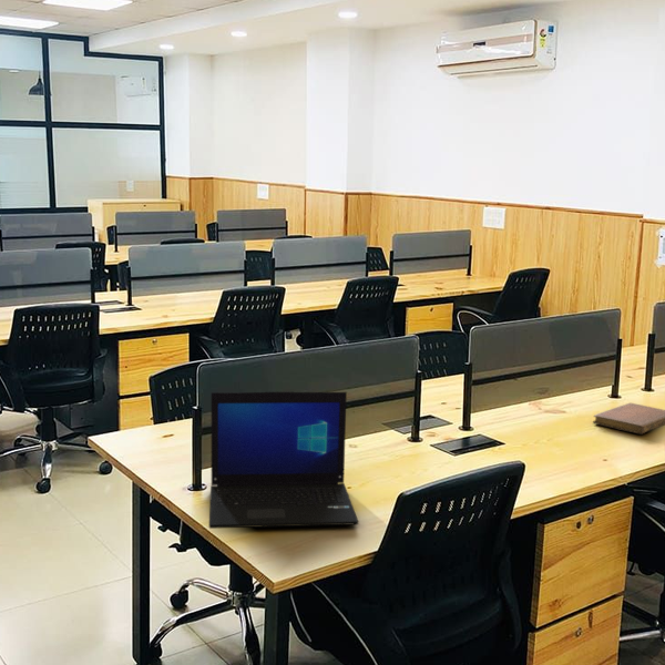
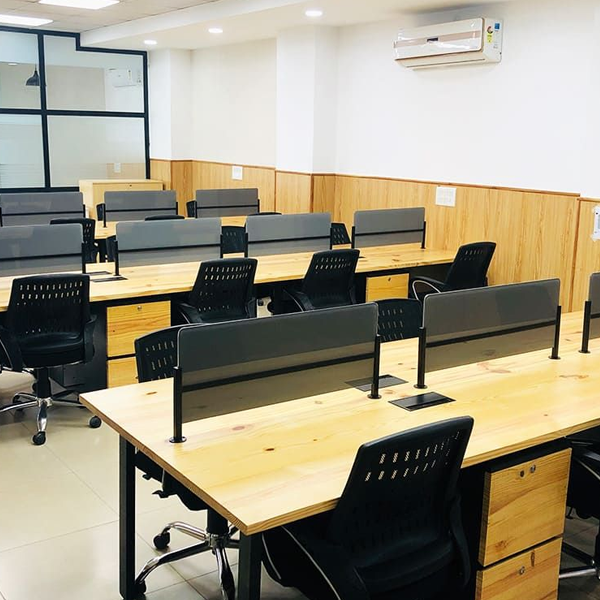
- laptop [208,391,359,530]
- notebook [592,402,665,436]
